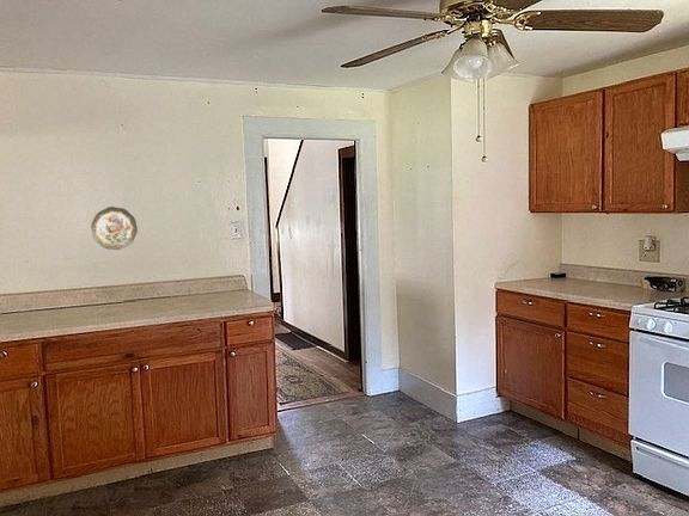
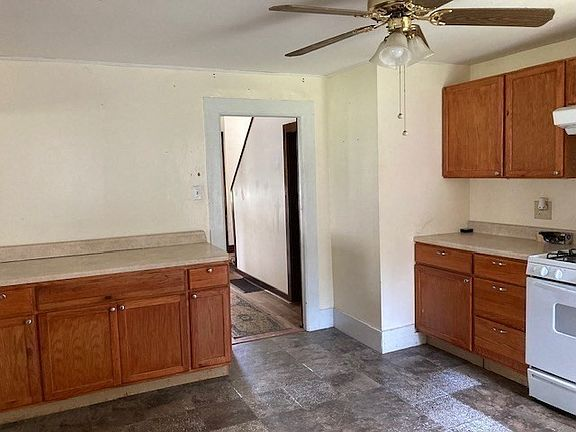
- decorative plate [90,205,139,251]
